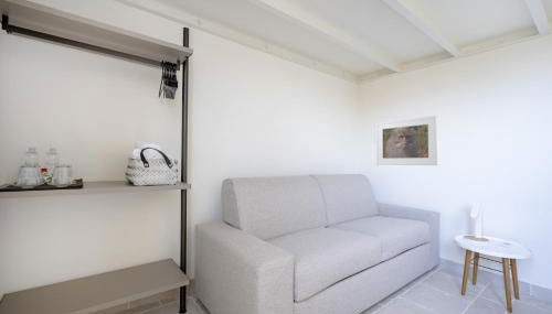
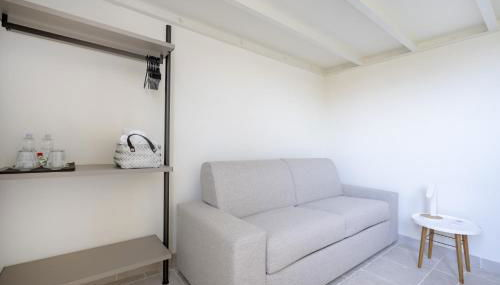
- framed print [375,115,438,166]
